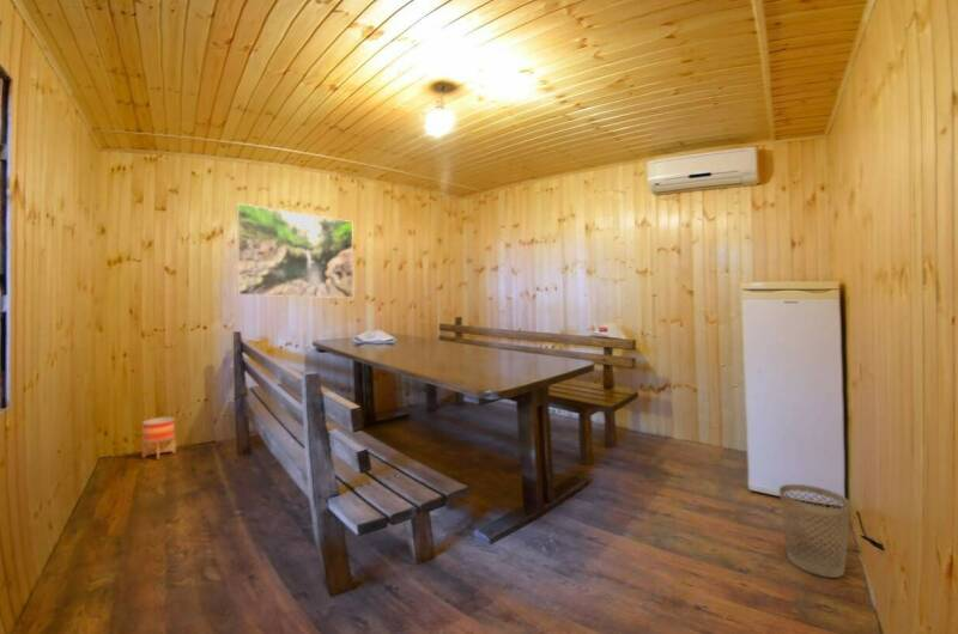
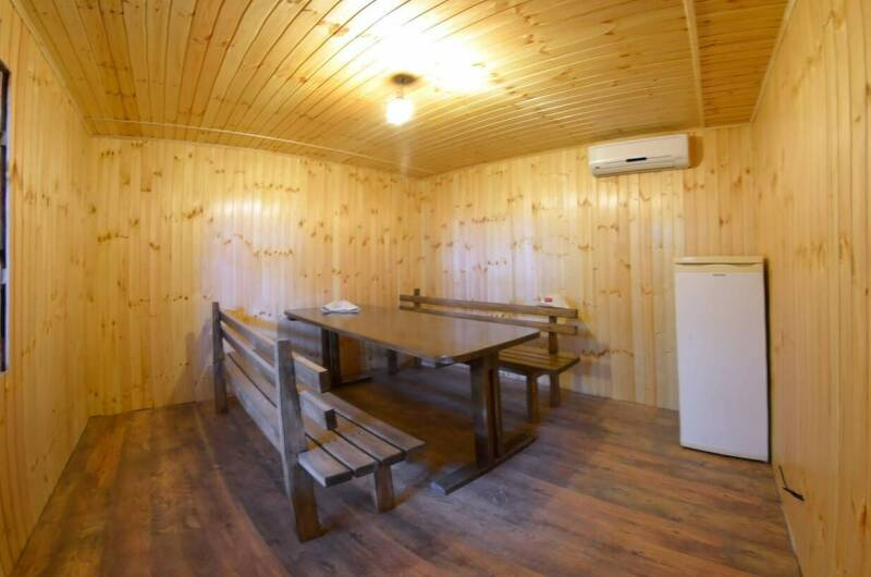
- planter [141,416,177,461]
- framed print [235,202,354,299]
- wastebasket [778,483,851,579]
